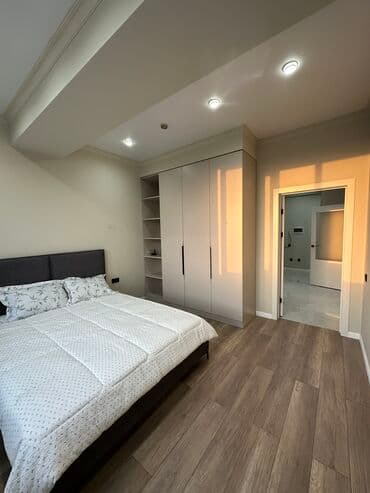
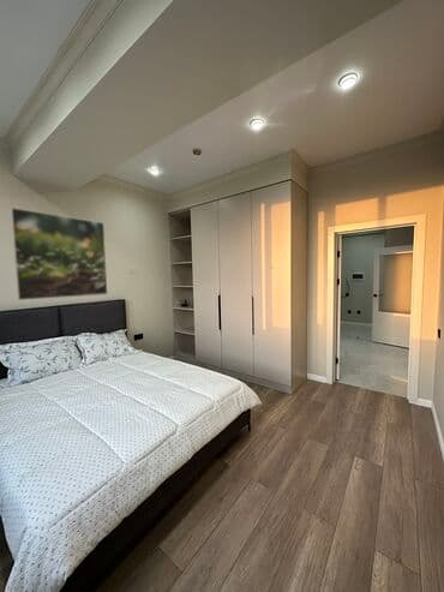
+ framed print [10,207,108,301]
